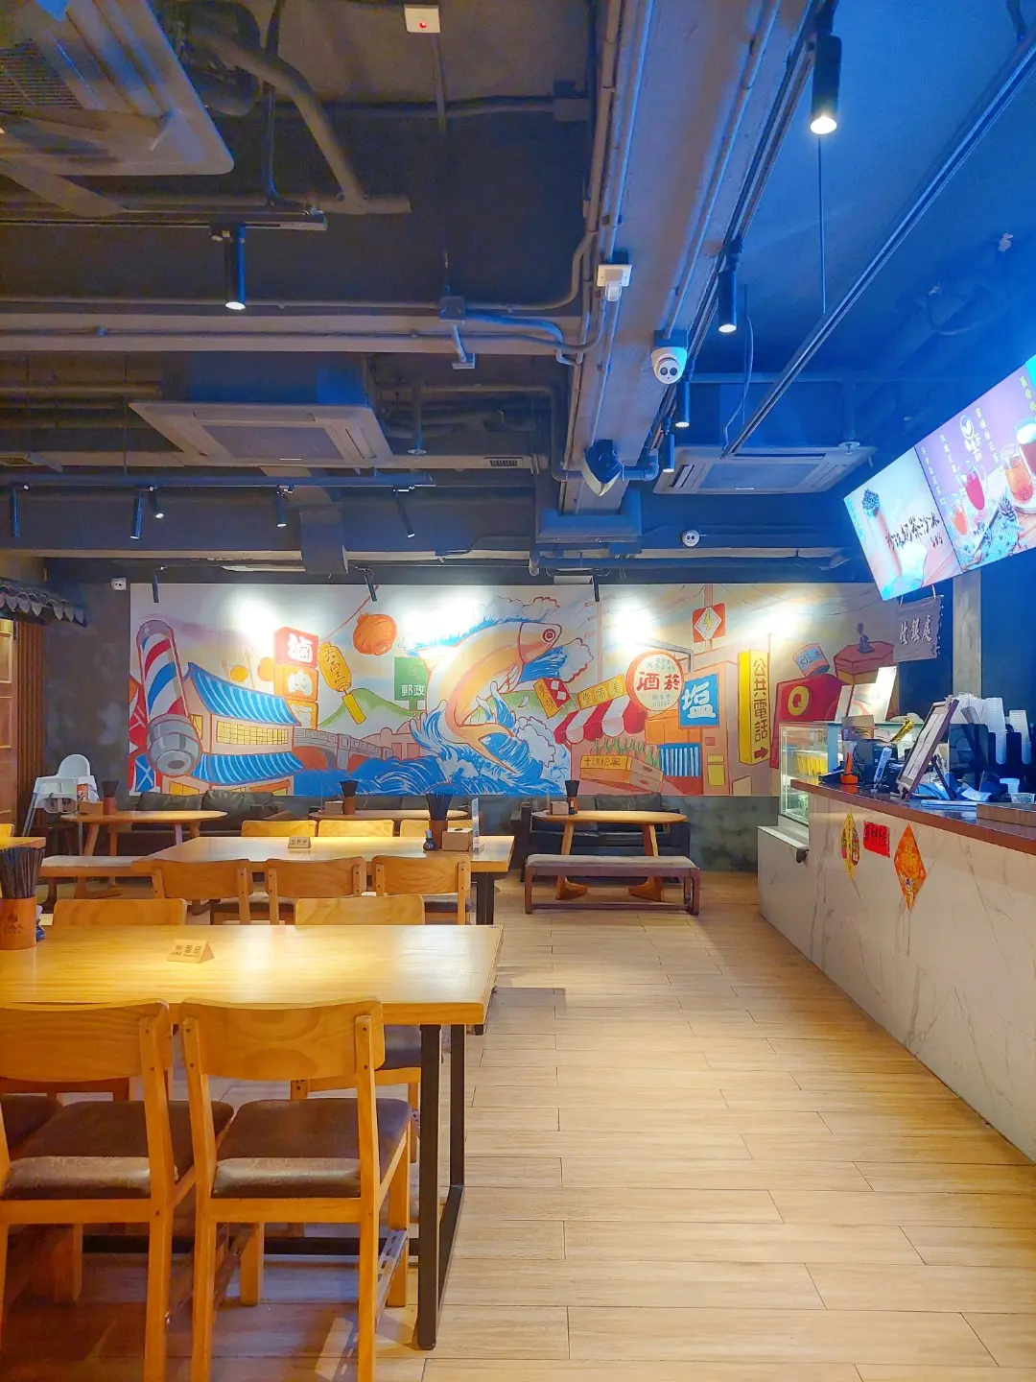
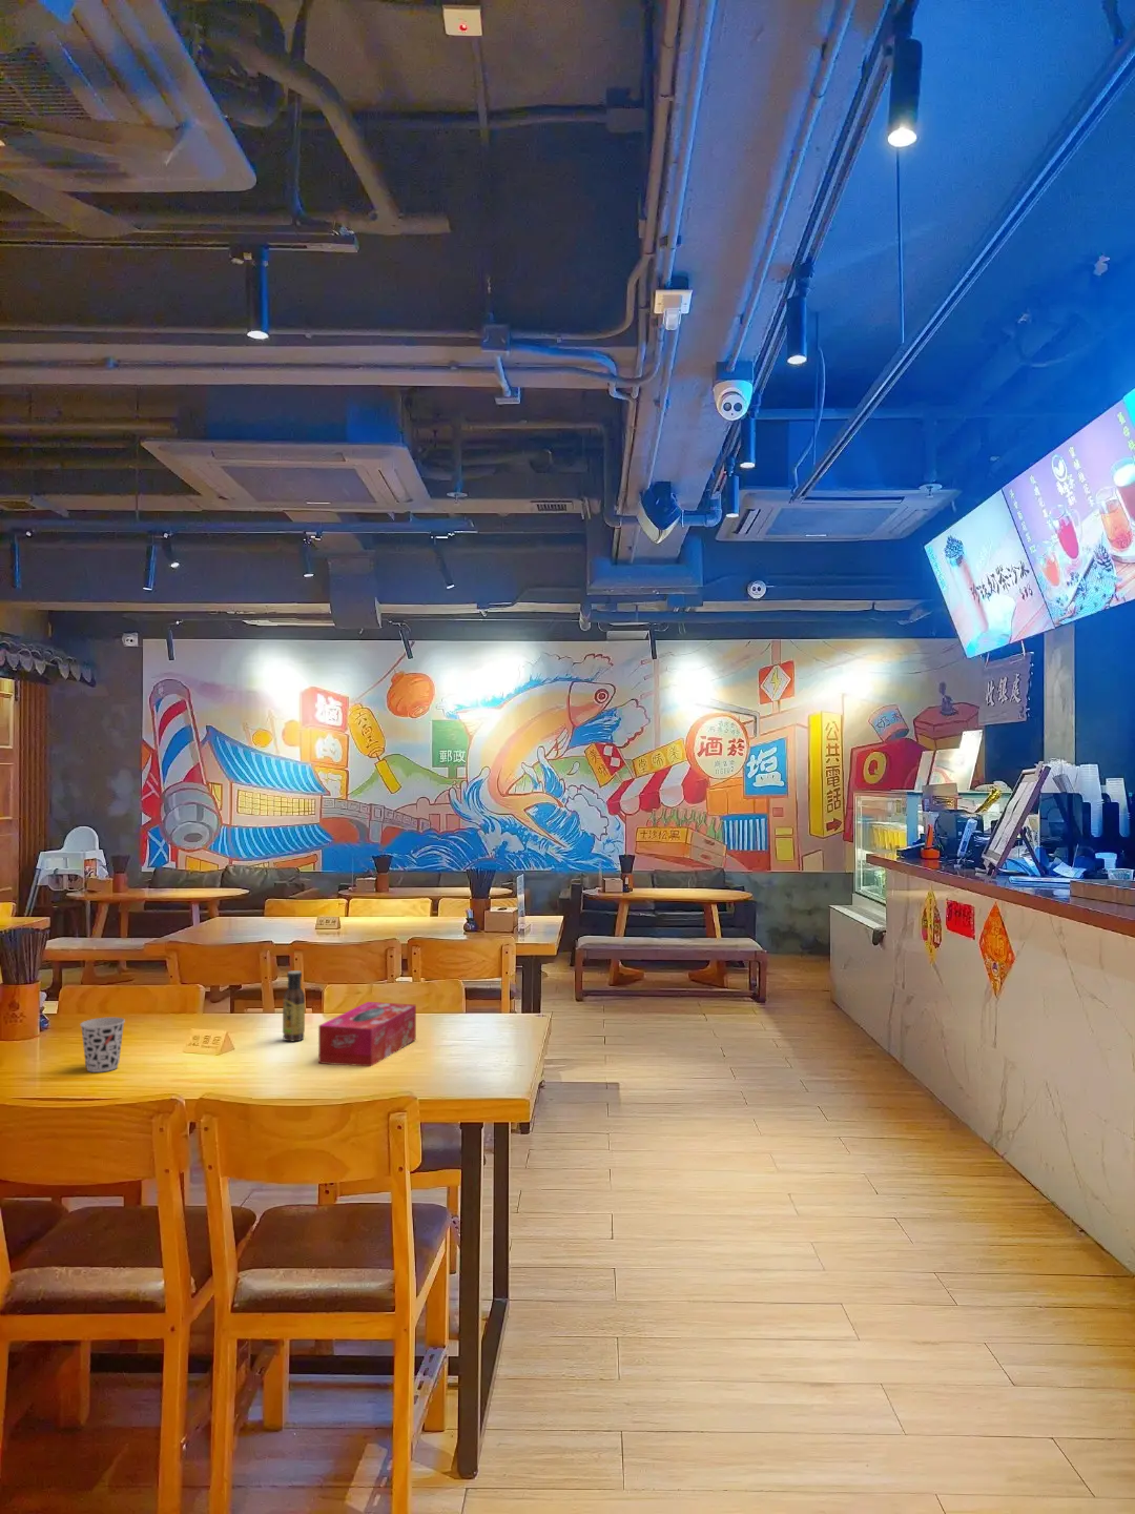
+ tissue box [317,1001,417,1067]
+ cup [79,1017,126,1073]
+ sauce bottle [281,969,306,1042]
